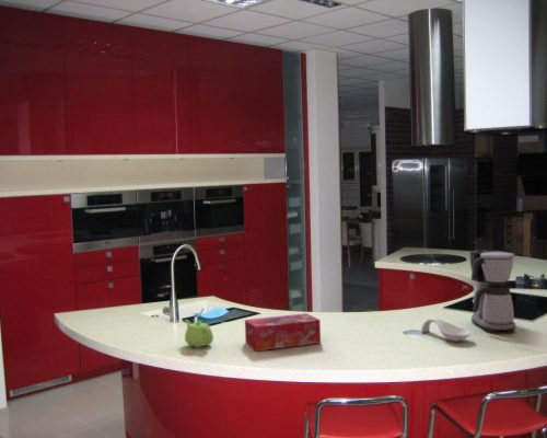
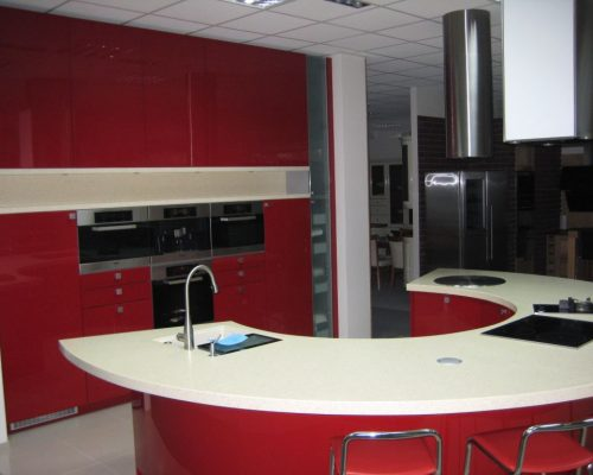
- spoon rest [420,318,472,343]
- teapot [184,319,214,349]
- tissue box [244,312,322,351]
- coffee maker [469,249,516,333]
